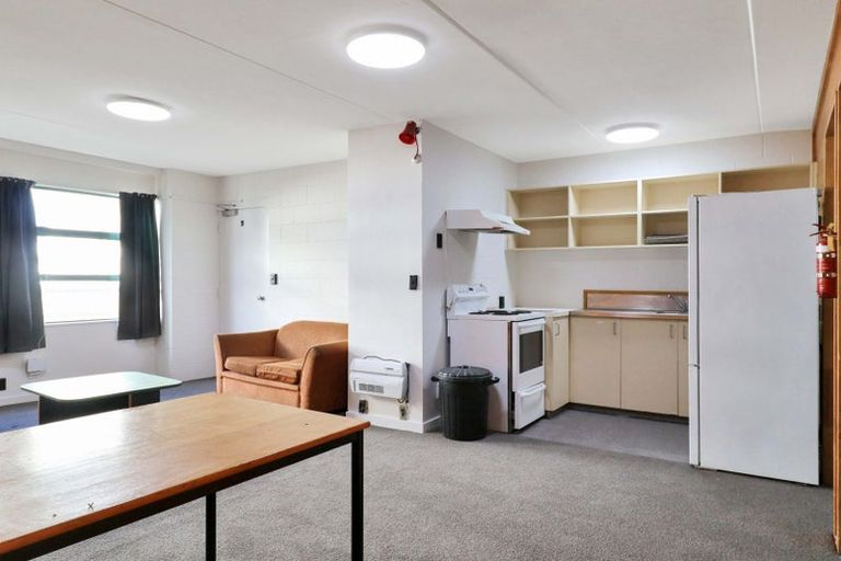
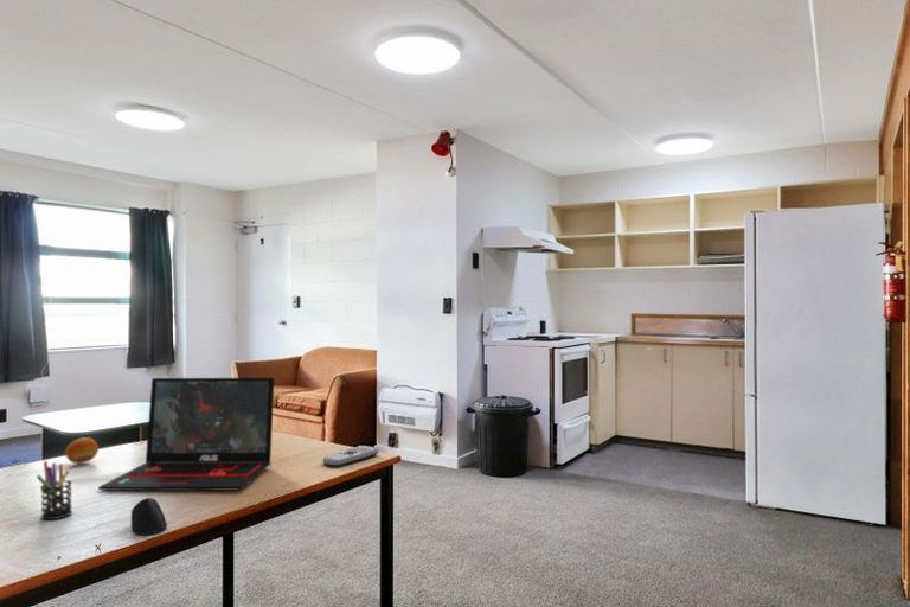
+ laptop [97,377,275,492]
+ fruit [64,436,100,465]
+ remote control [321,445,379,467]
+ pen holder [36,460,73,522]
+ computer mouse [130,497,168,536]
